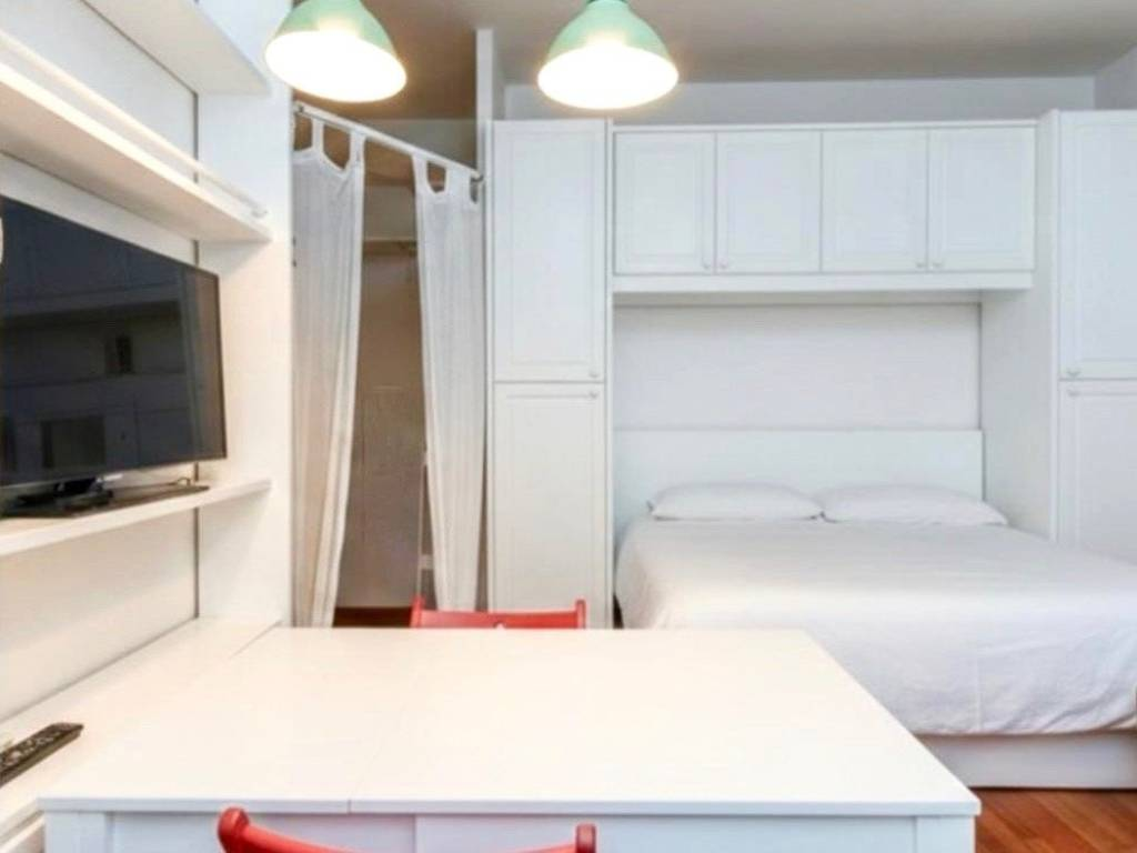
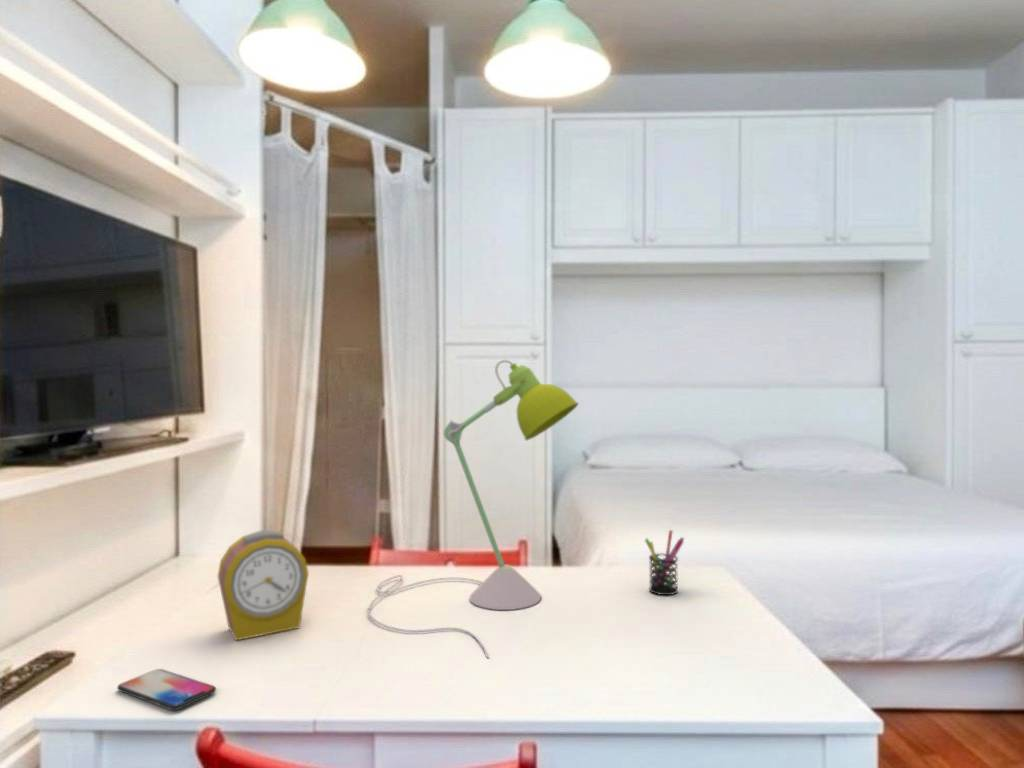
+ alarm clock [217,529,310,642]
+ desk lamp [367,359,580,659]
+ pen holder [644,529,685,596]
+ smartphone [116,668,217,711]
